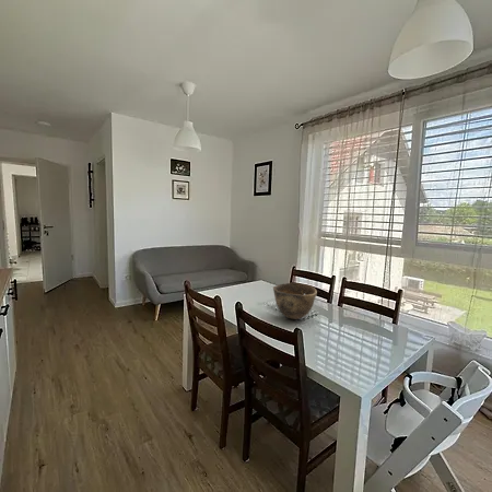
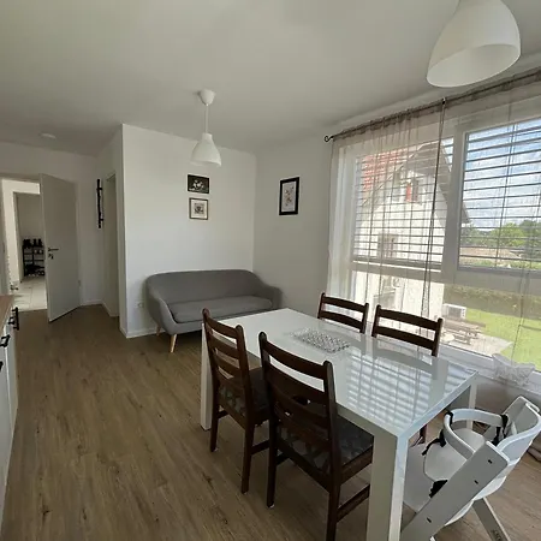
- bowl [272,282,318,320]
